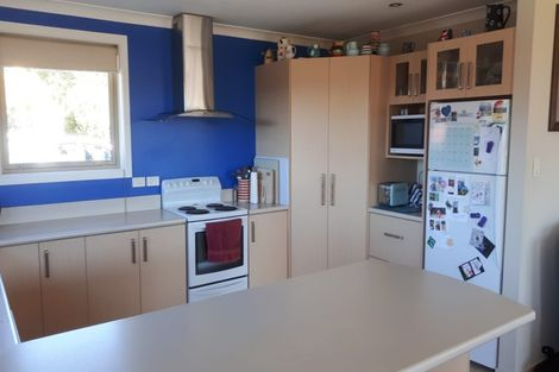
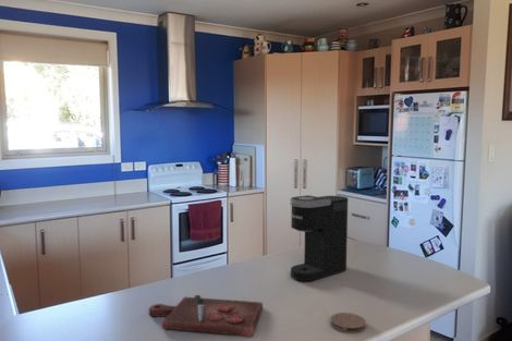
+ coaster [330,312,367,333]
+ coffee maker [290,194,349,282]
+ cutting board [148,294,264,338]
